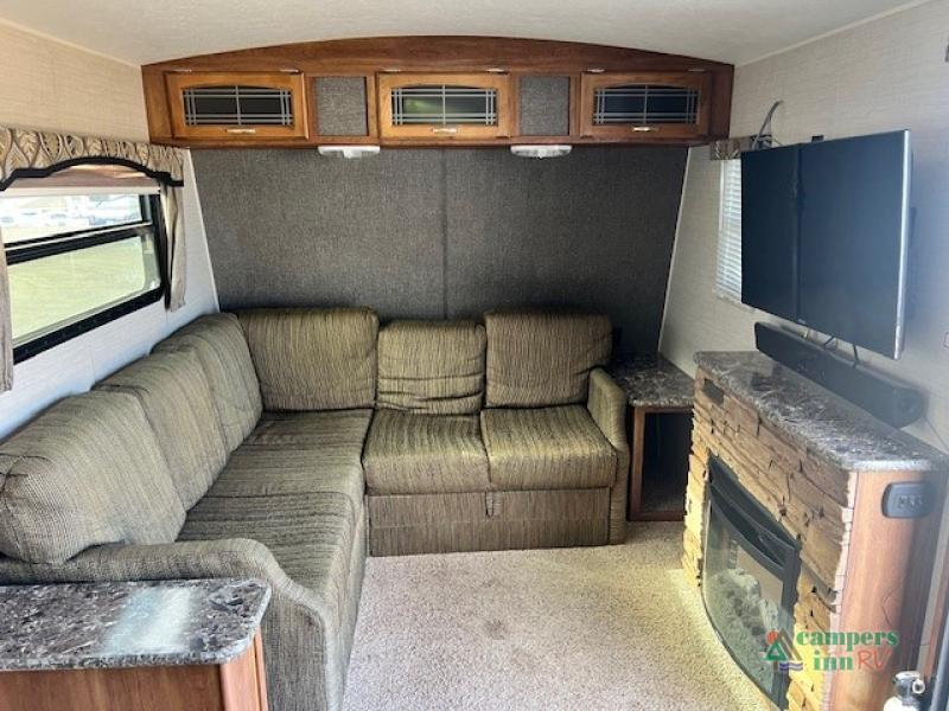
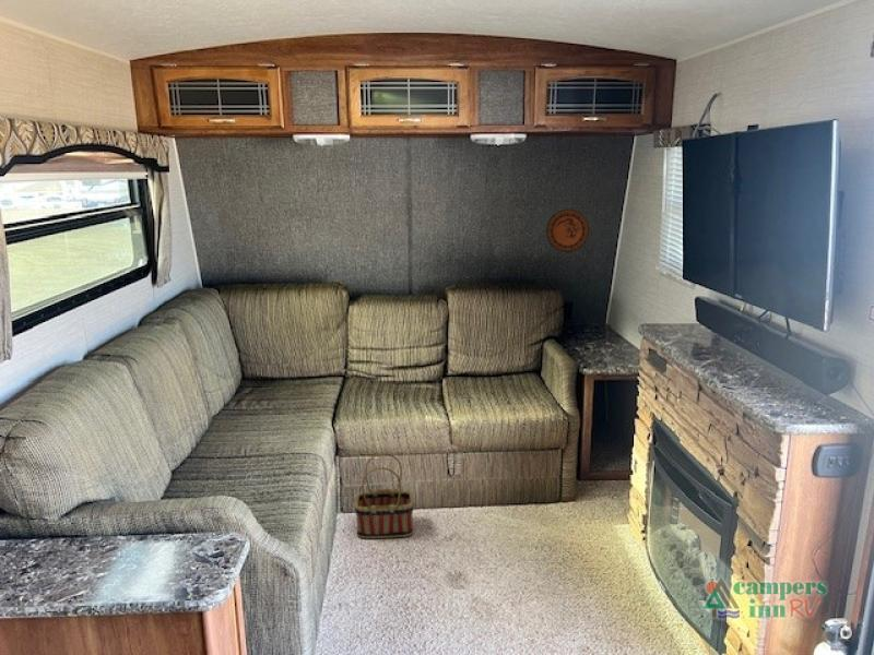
+ decorative plate [545,209,590,253]
+ basket [353,452,415,539]
